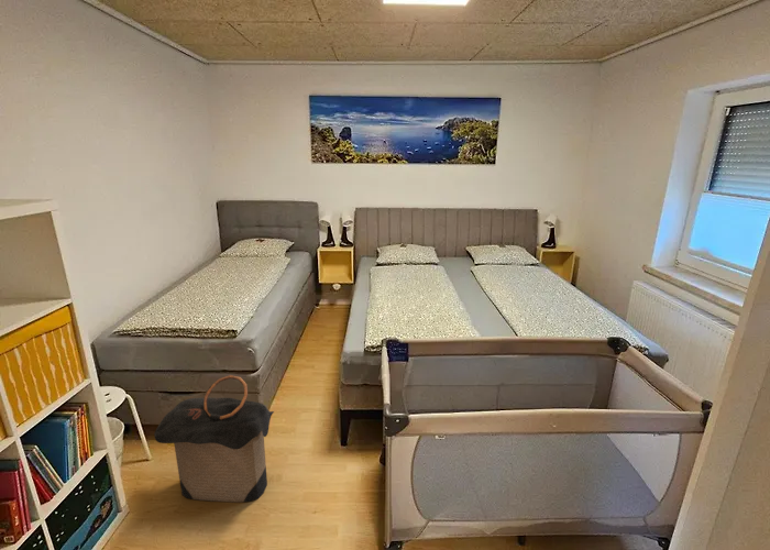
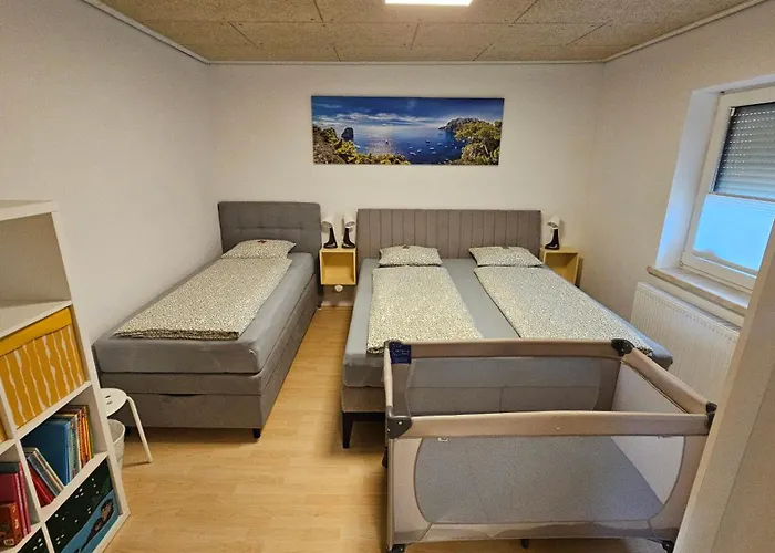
- laundry hamper [153,374,275,503]
